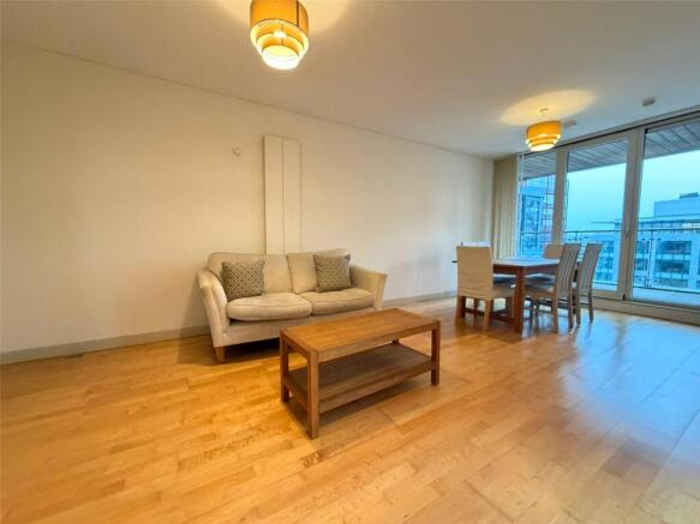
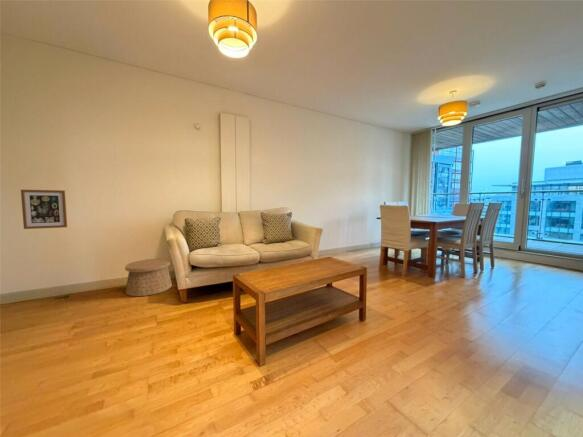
+ basket [124,258,173,297]
+ wall art [20,189,68,230]
